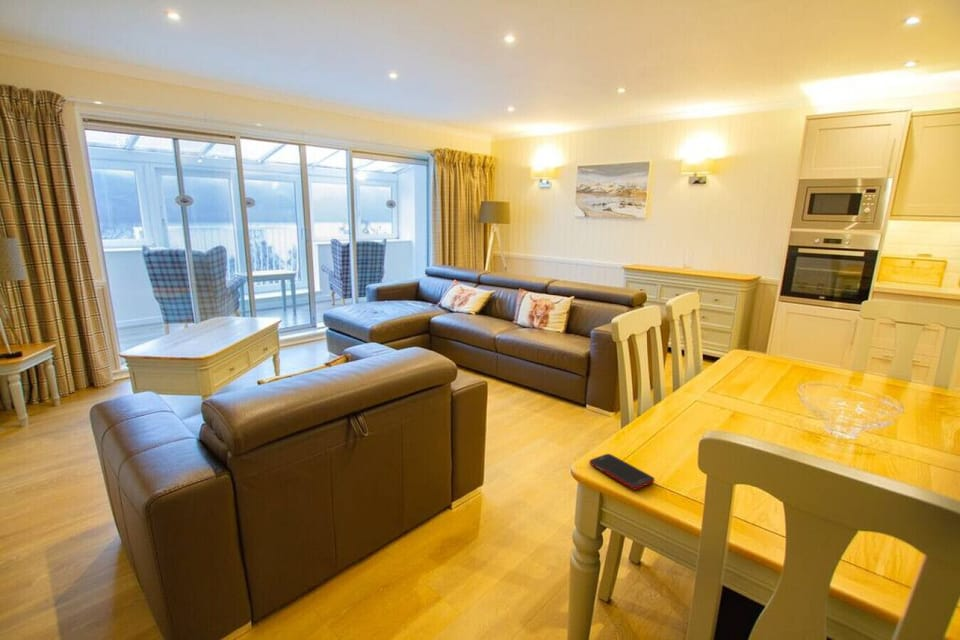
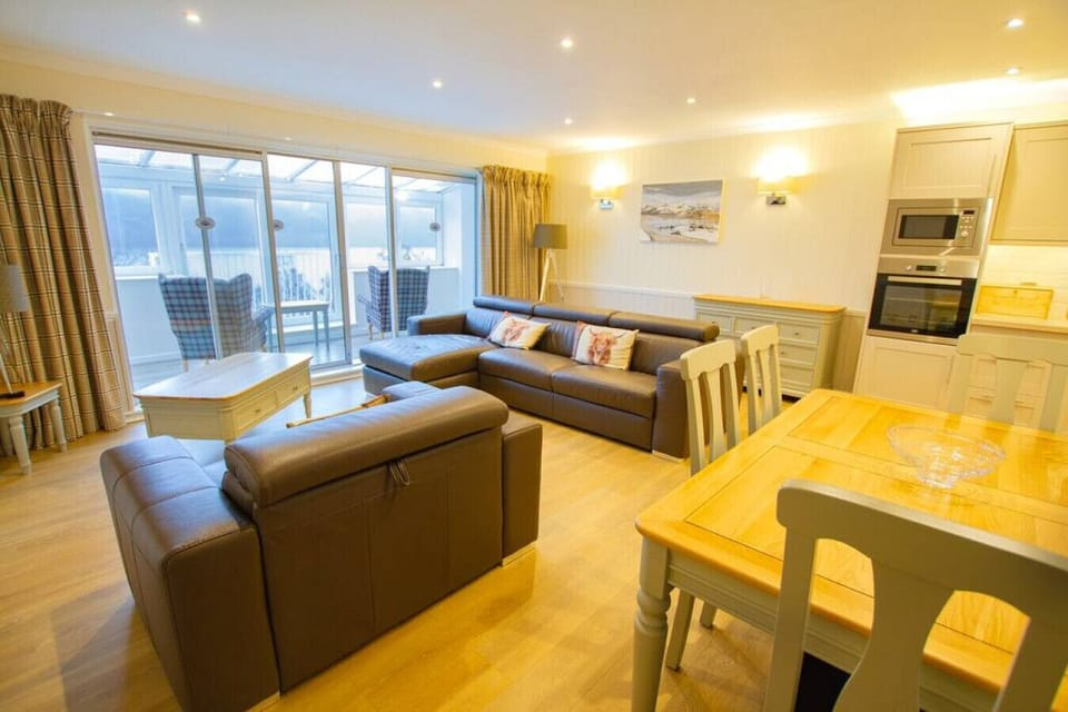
- cell phone [588,453,656,491]
